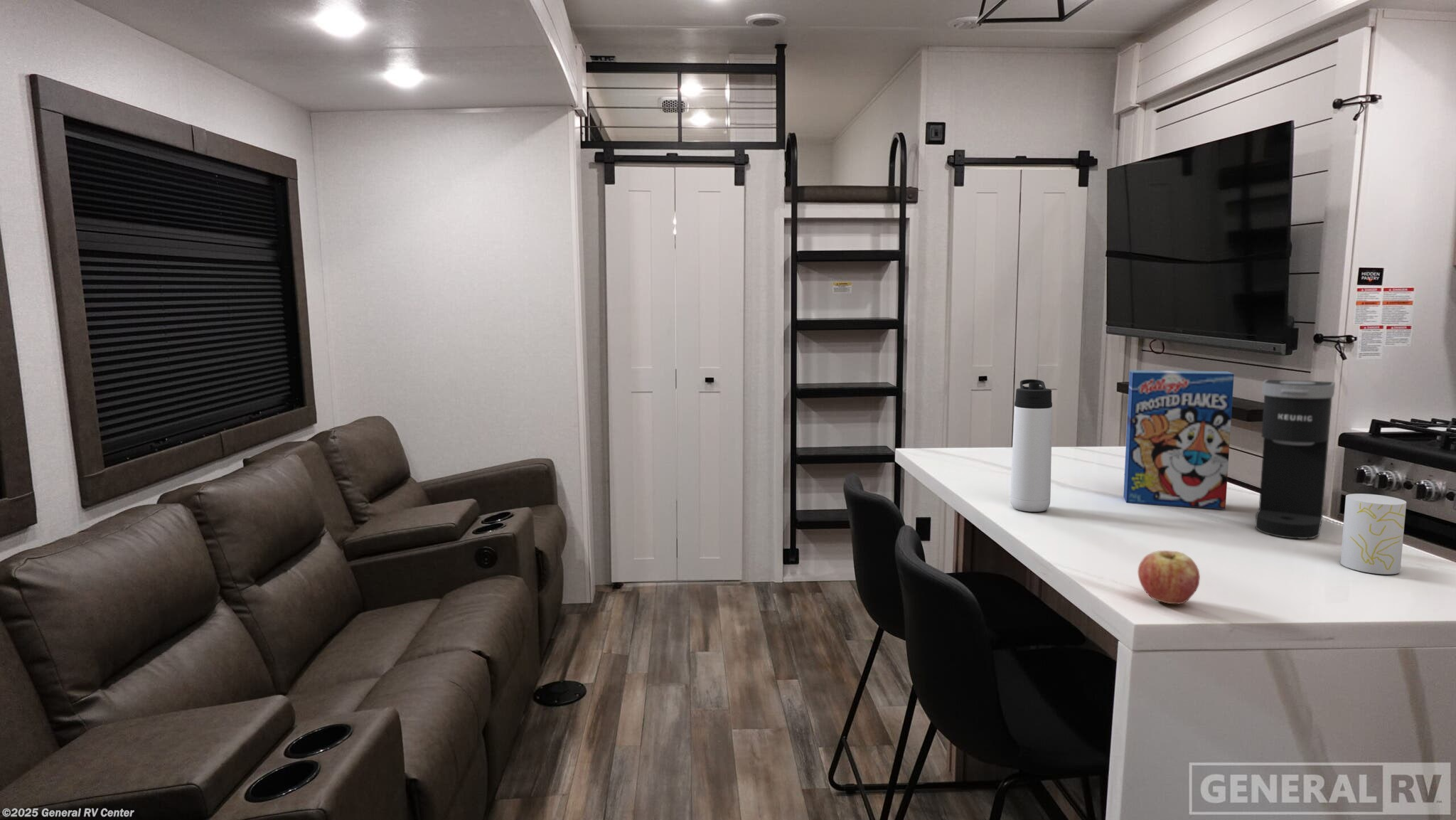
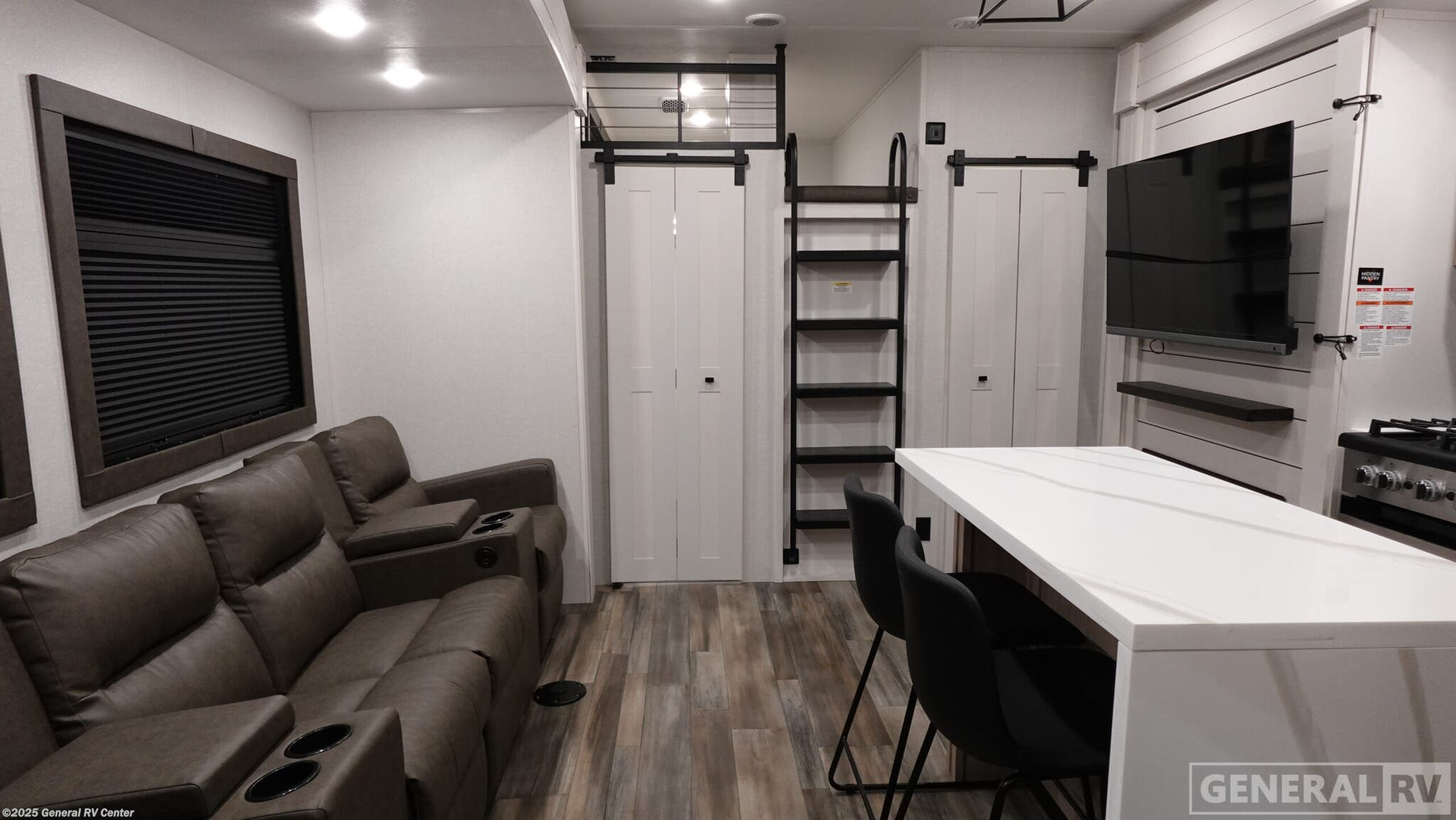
- thermos bottle [1010,378,1053,513]
- coffee maker [1255,379,1336,540]
- fruit [1137,550,1201,605]
- cup [1339,493,1407,575]
- cereal box [1123,370,1235,509]
